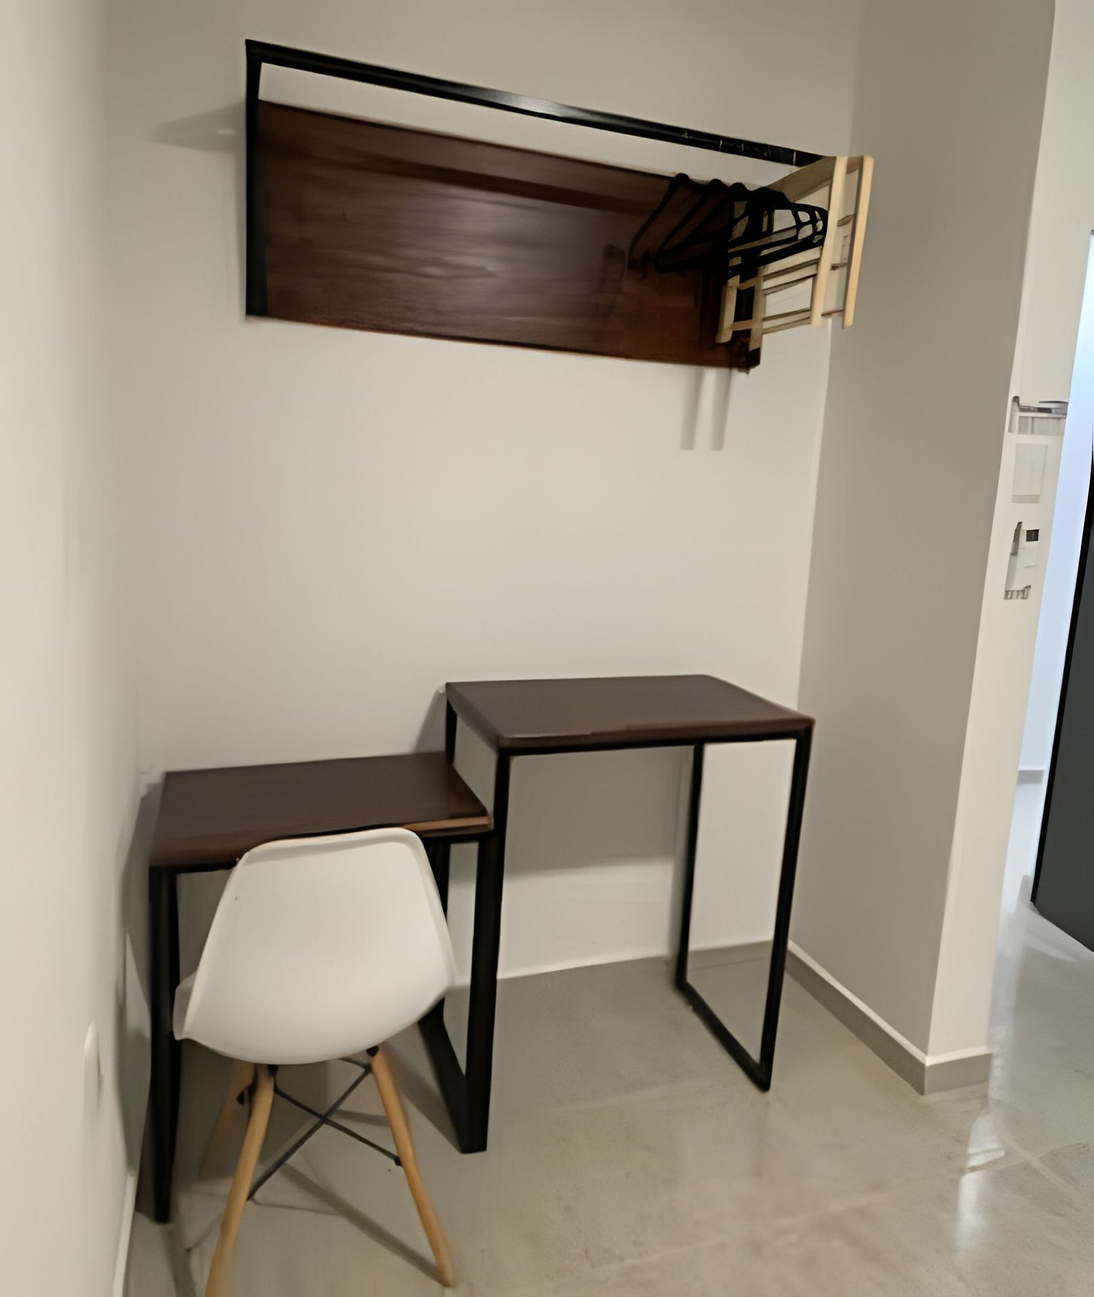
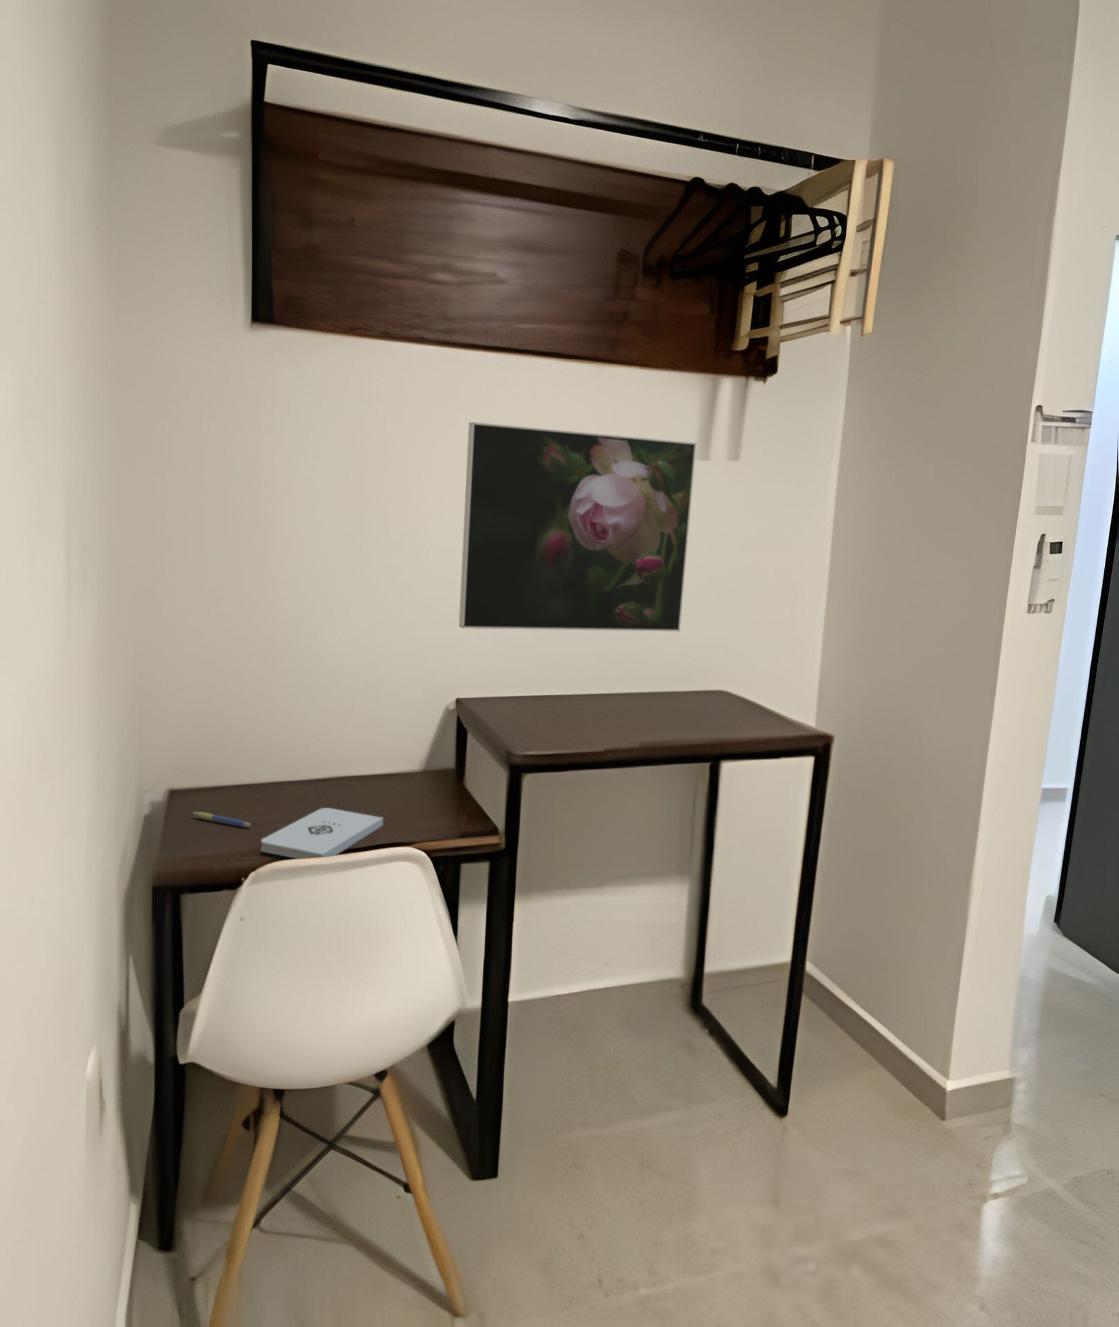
+ pen [192,812,252,827]
+ notepad [260,807,384,859]
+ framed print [458,422,697,632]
